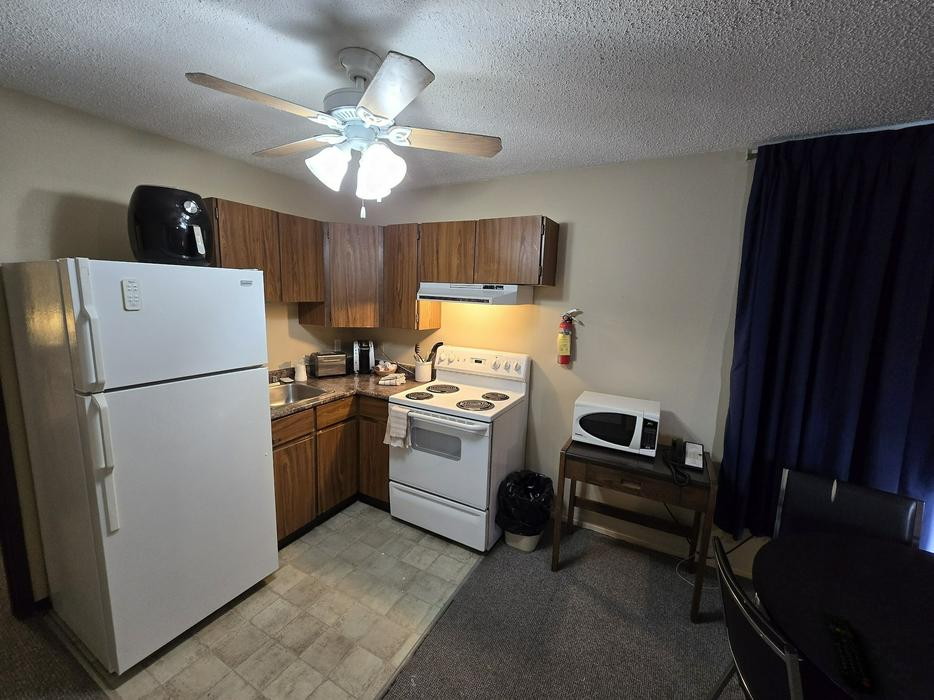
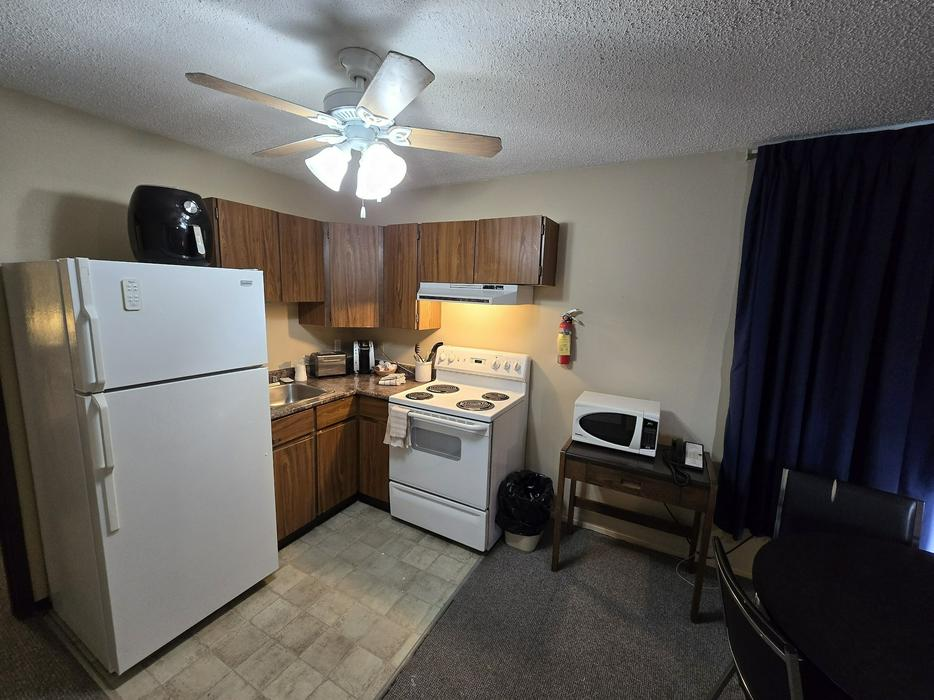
- remote control [822,611,876,695]
